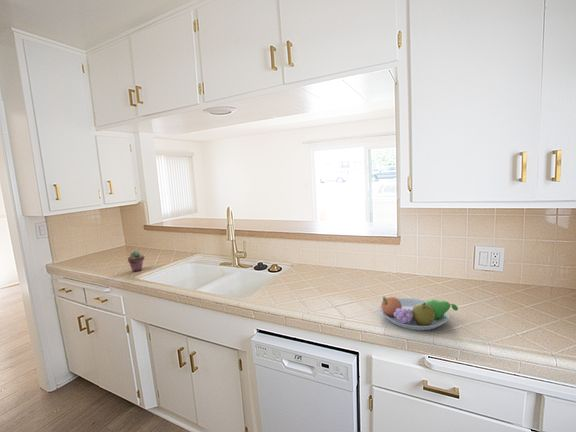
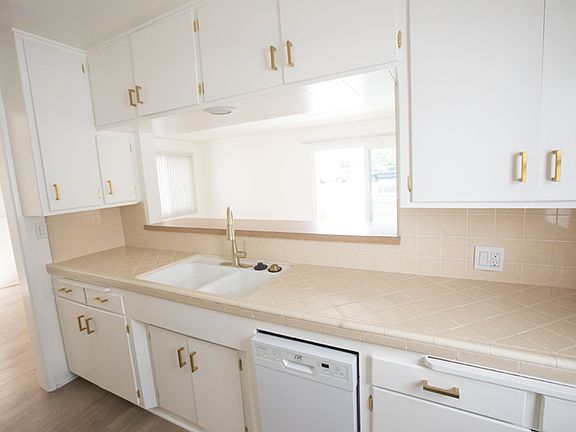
- fruit bowl [379,295,459,331]
- potted succulent [127,250,145,273]
